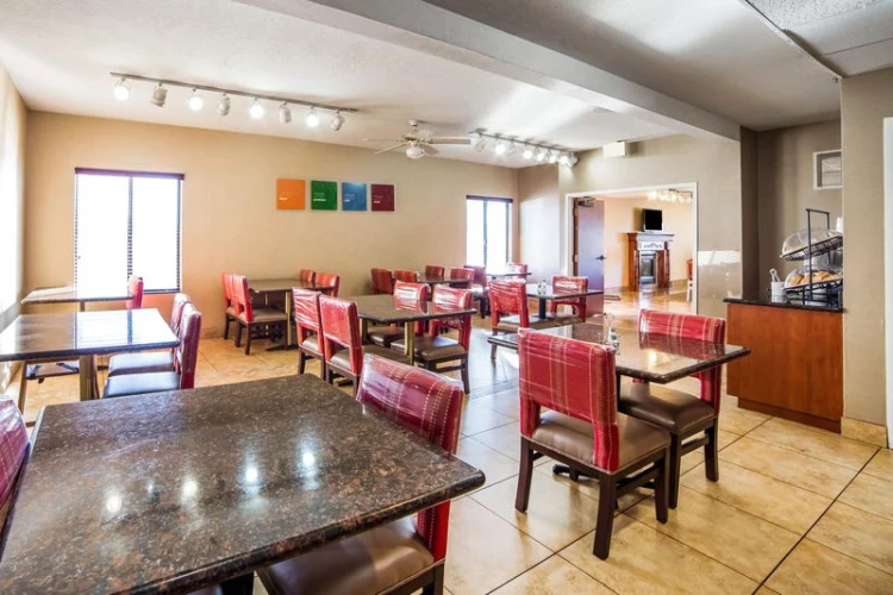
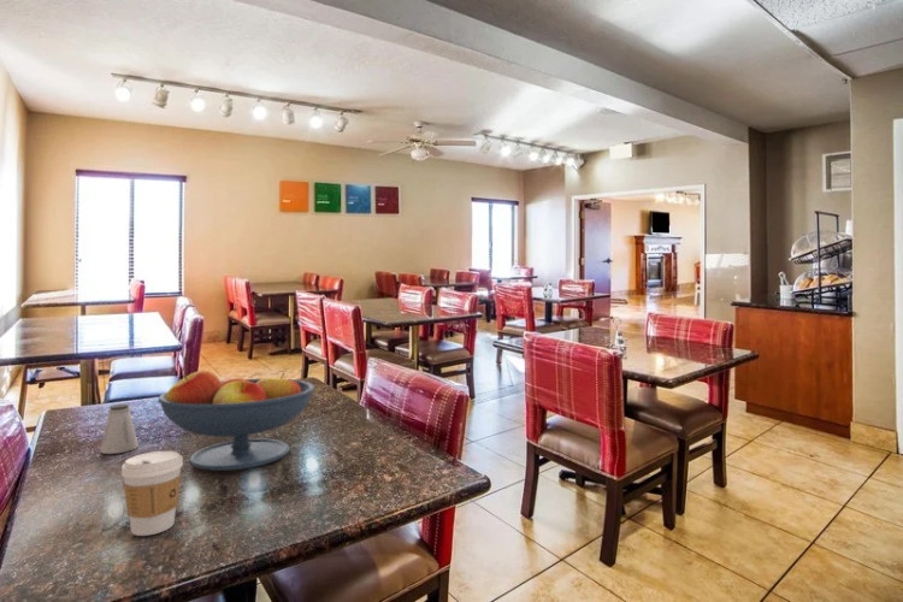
+ saltshaker [99,403,140,455]
+ fruit bowl [157,370,315,472]
+ coffee cup [120,450,184,537]
